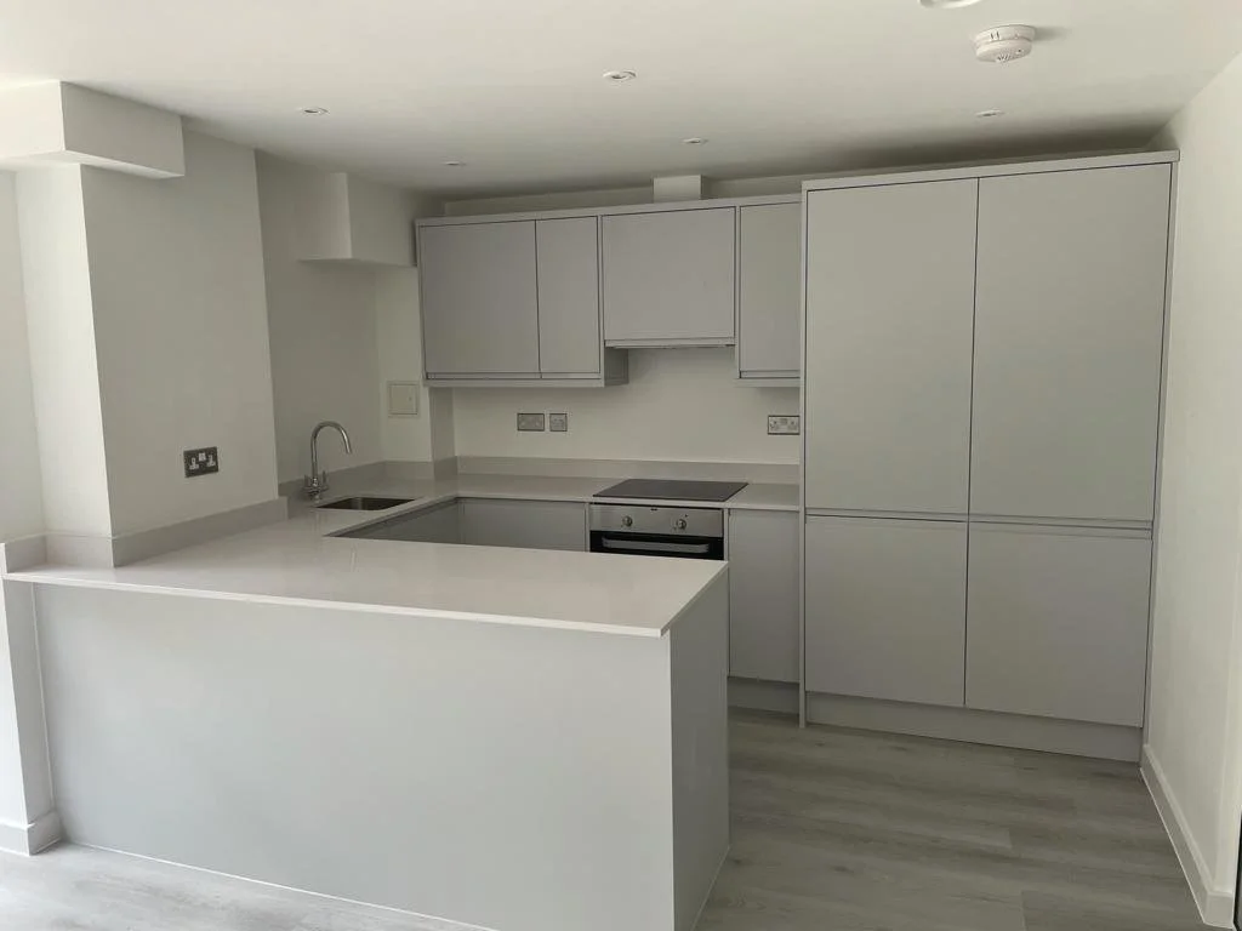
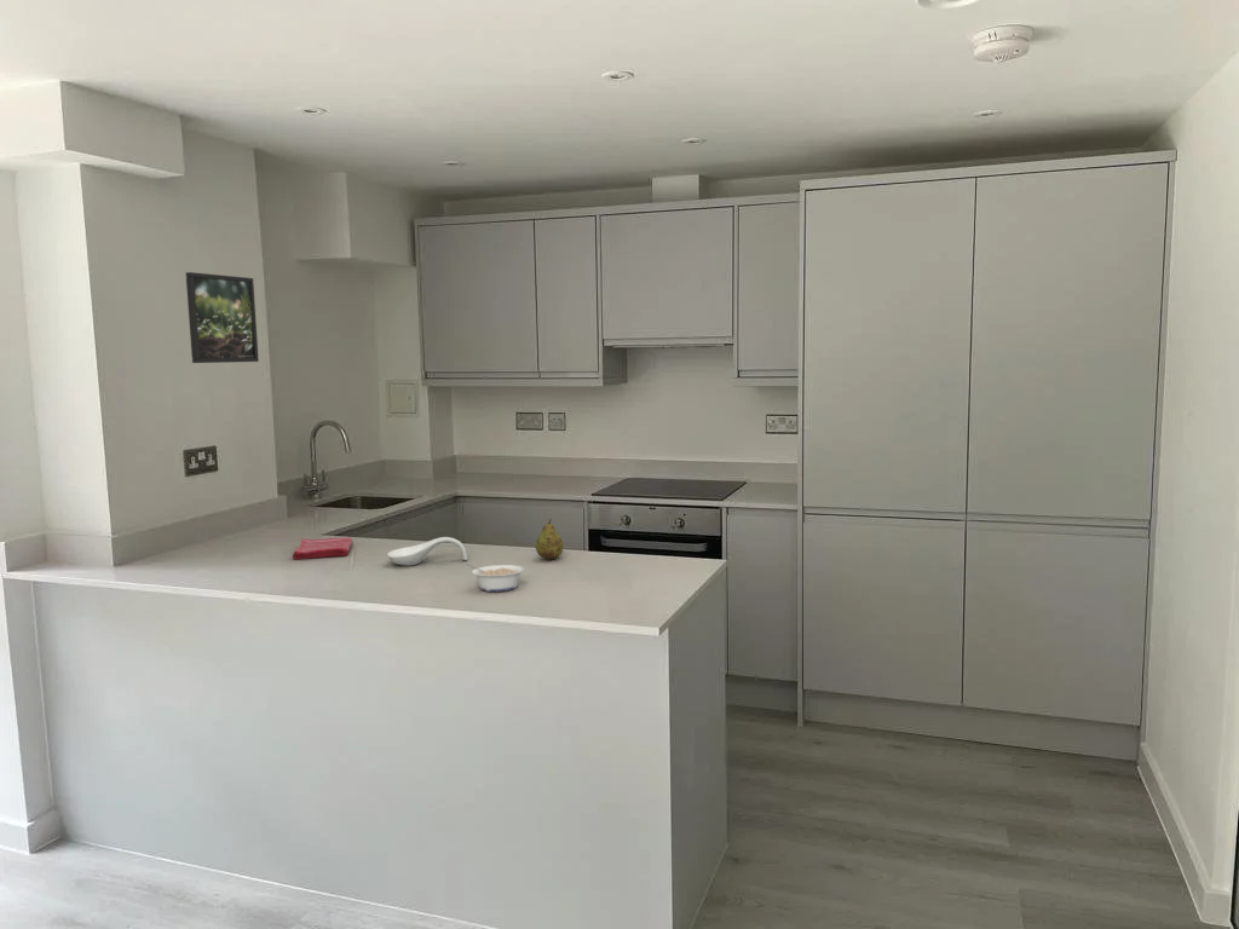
+ legume [465,562,525,593]
+ dish towel [292,536,353,560]
+ spoon rest [386,536,468,566]
+ fruit [535,518,564,560]
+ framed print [185,271,260,364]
